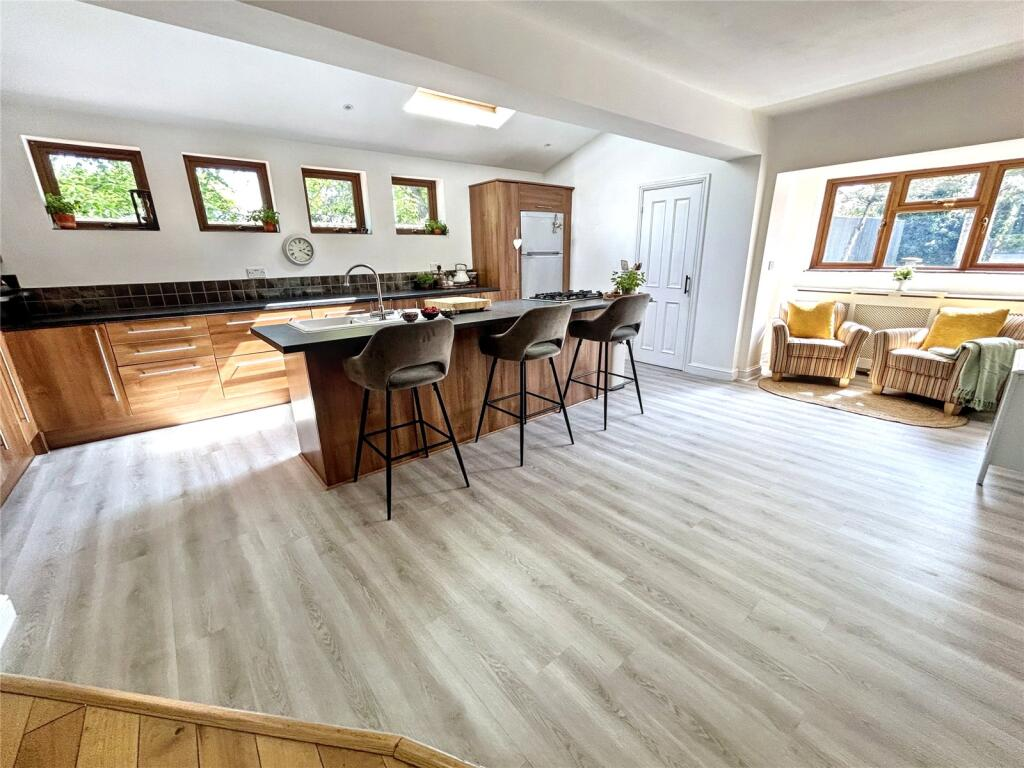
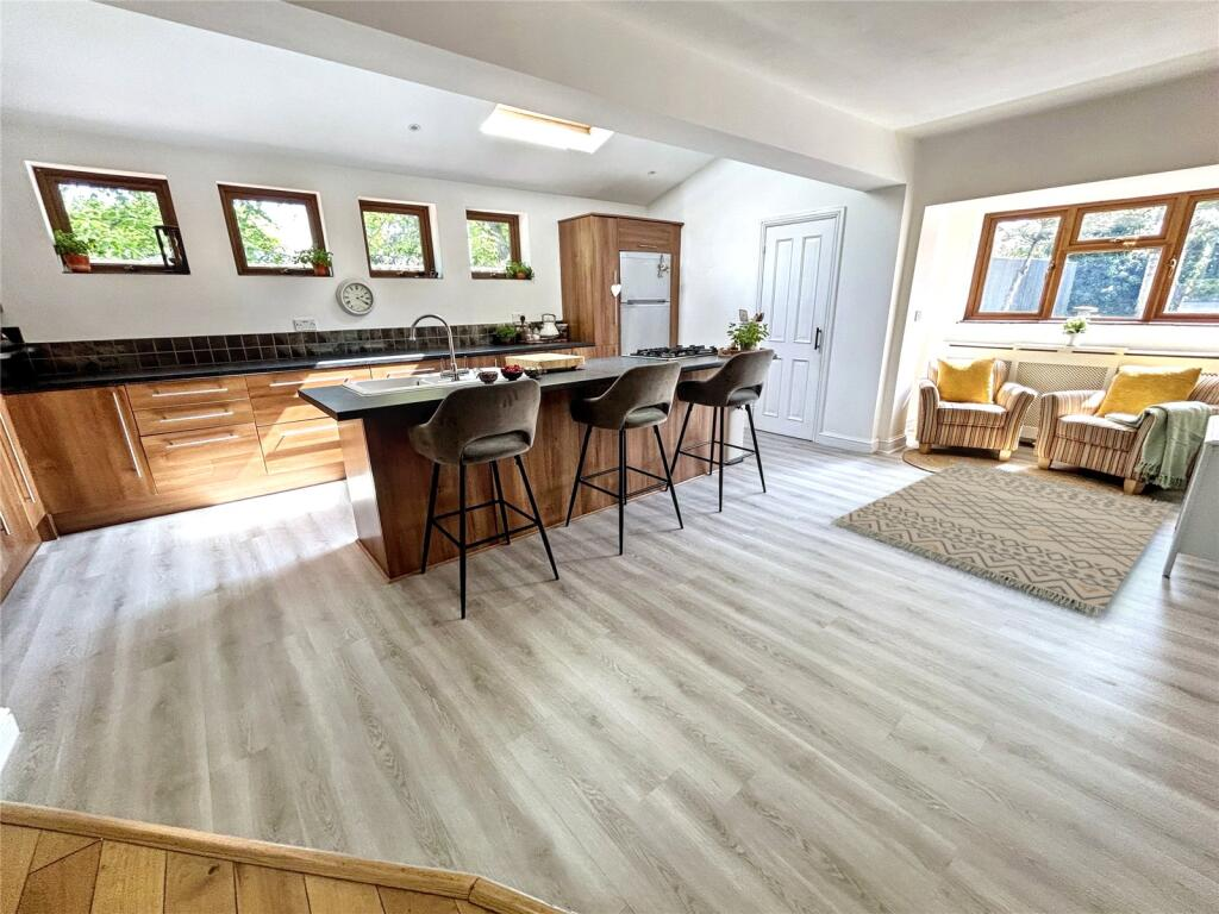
+ rug [830,461,1175,618]
